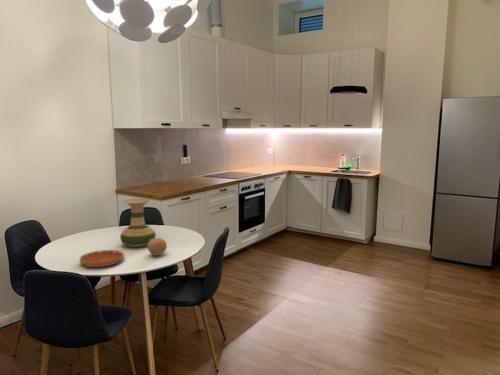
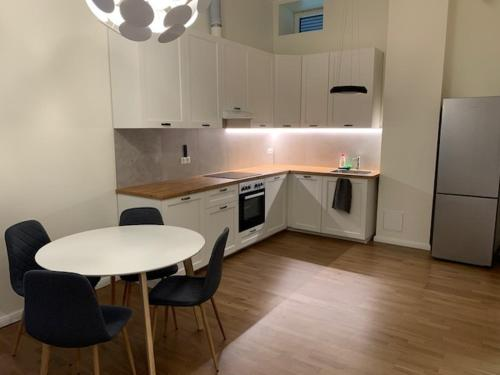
- fruit [147,237,168,257]
- saucer [79,249,125,268]
- vase [119,198,157,248]
